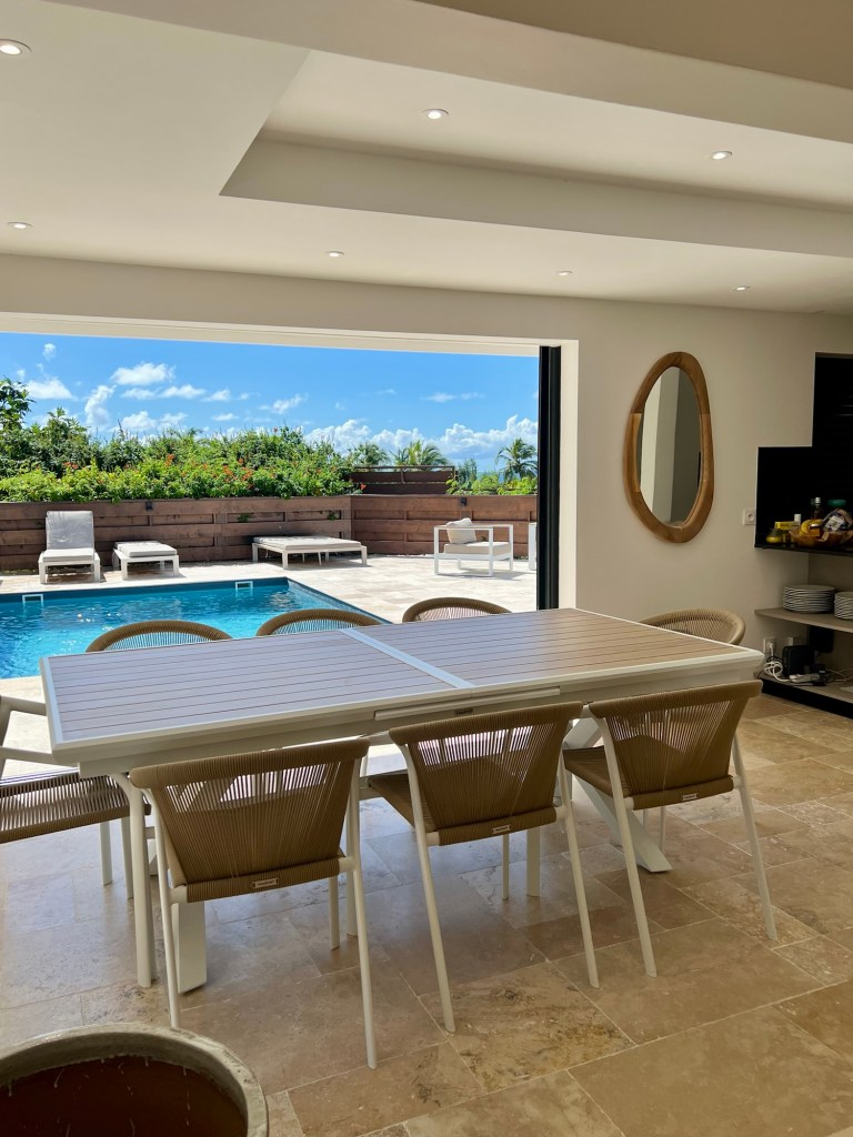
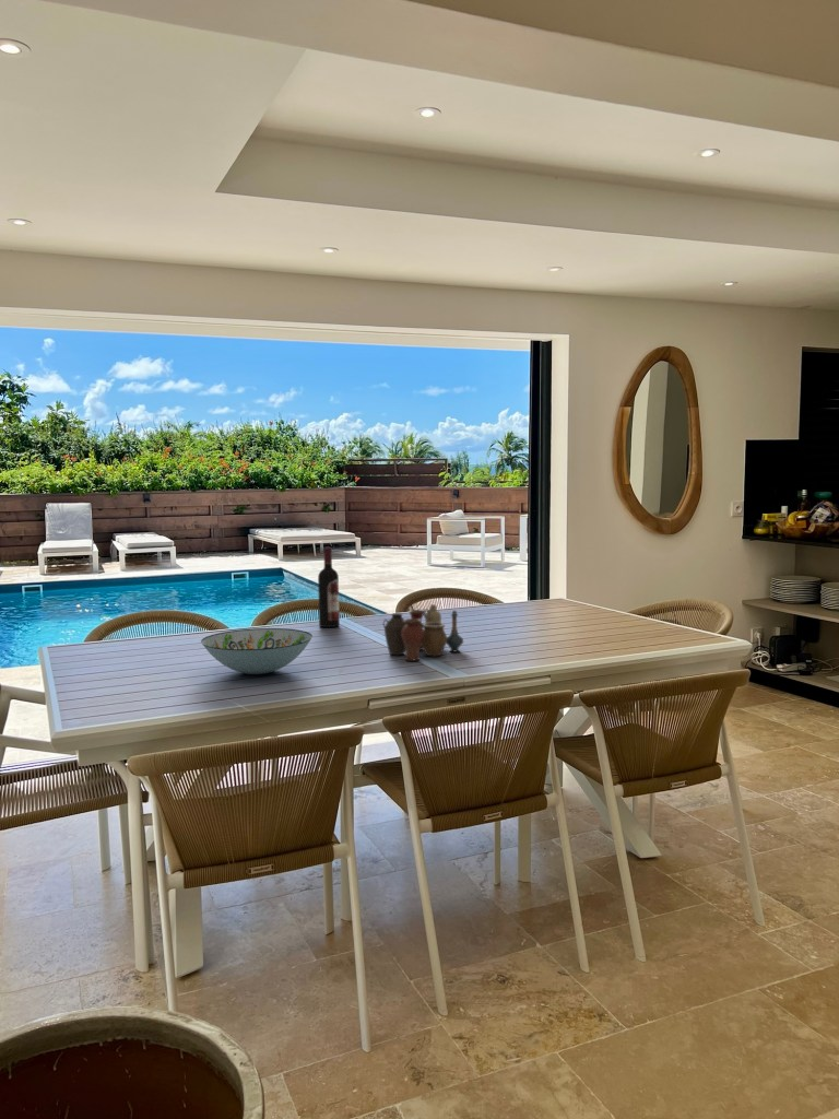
+ vase [382,603,464,662]
+ decorative bowl [200,627,314,675]
+ wine bottle [317,546,341,628]
